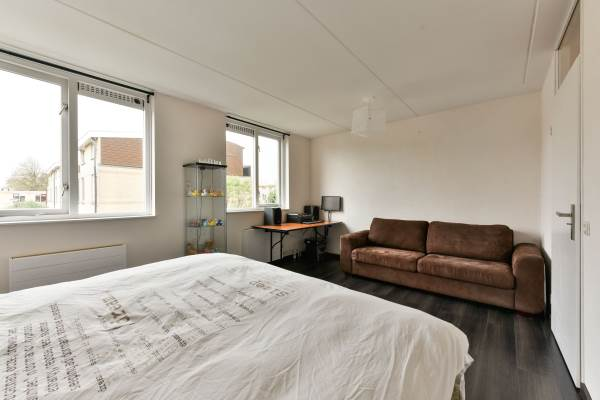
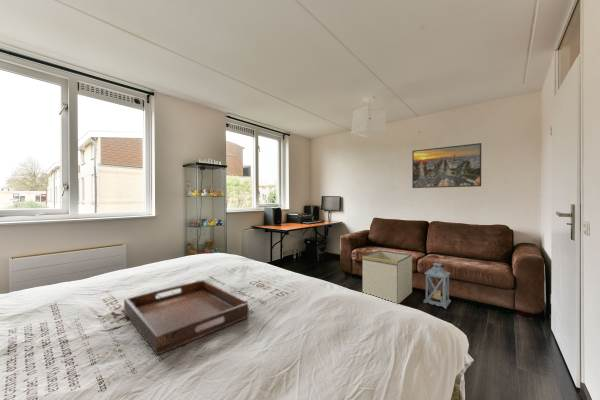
+ lantern [423,262,452,309]
+ storage bin [362,249,413,304]
+ serving tray [123,279,250,356]
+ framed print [411,142,482,189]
